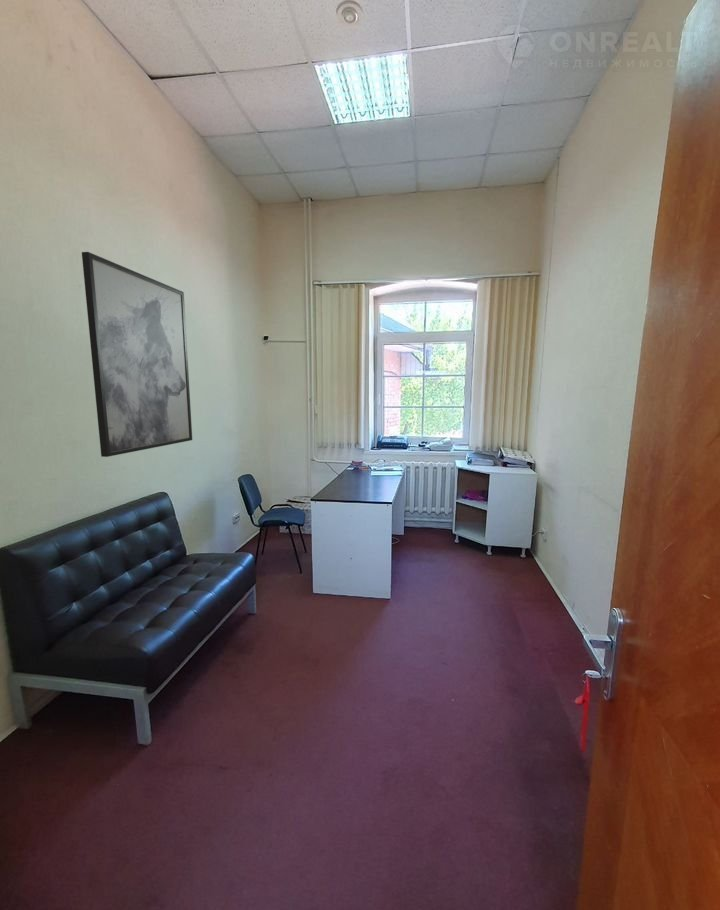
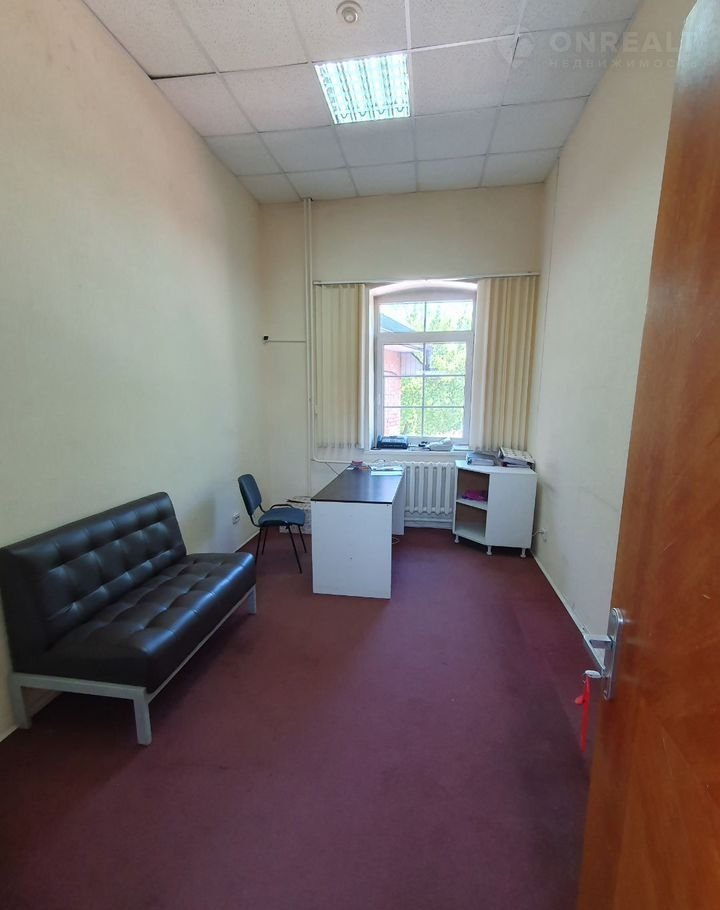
- wall art [81,251,193,458]
